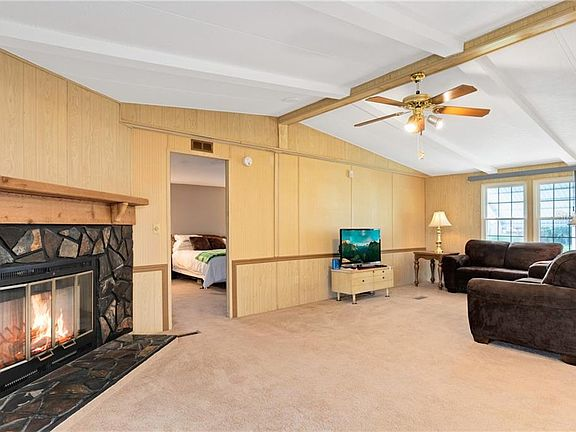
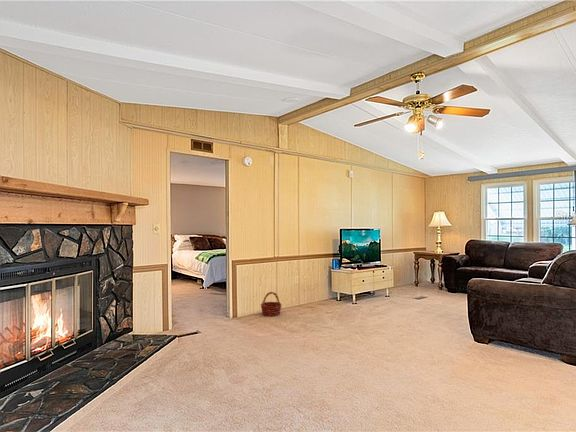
+ basket [260,291,283,317]
